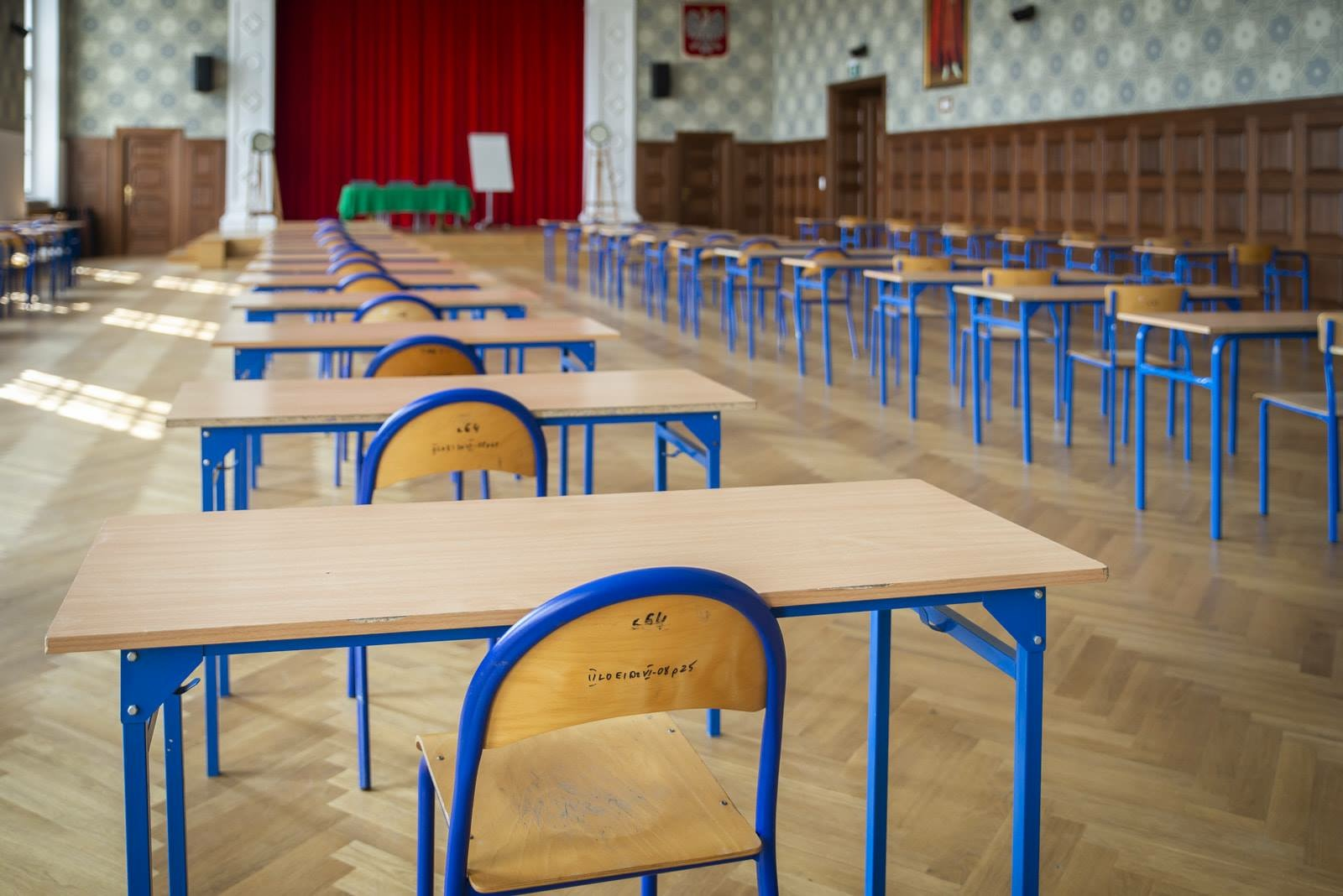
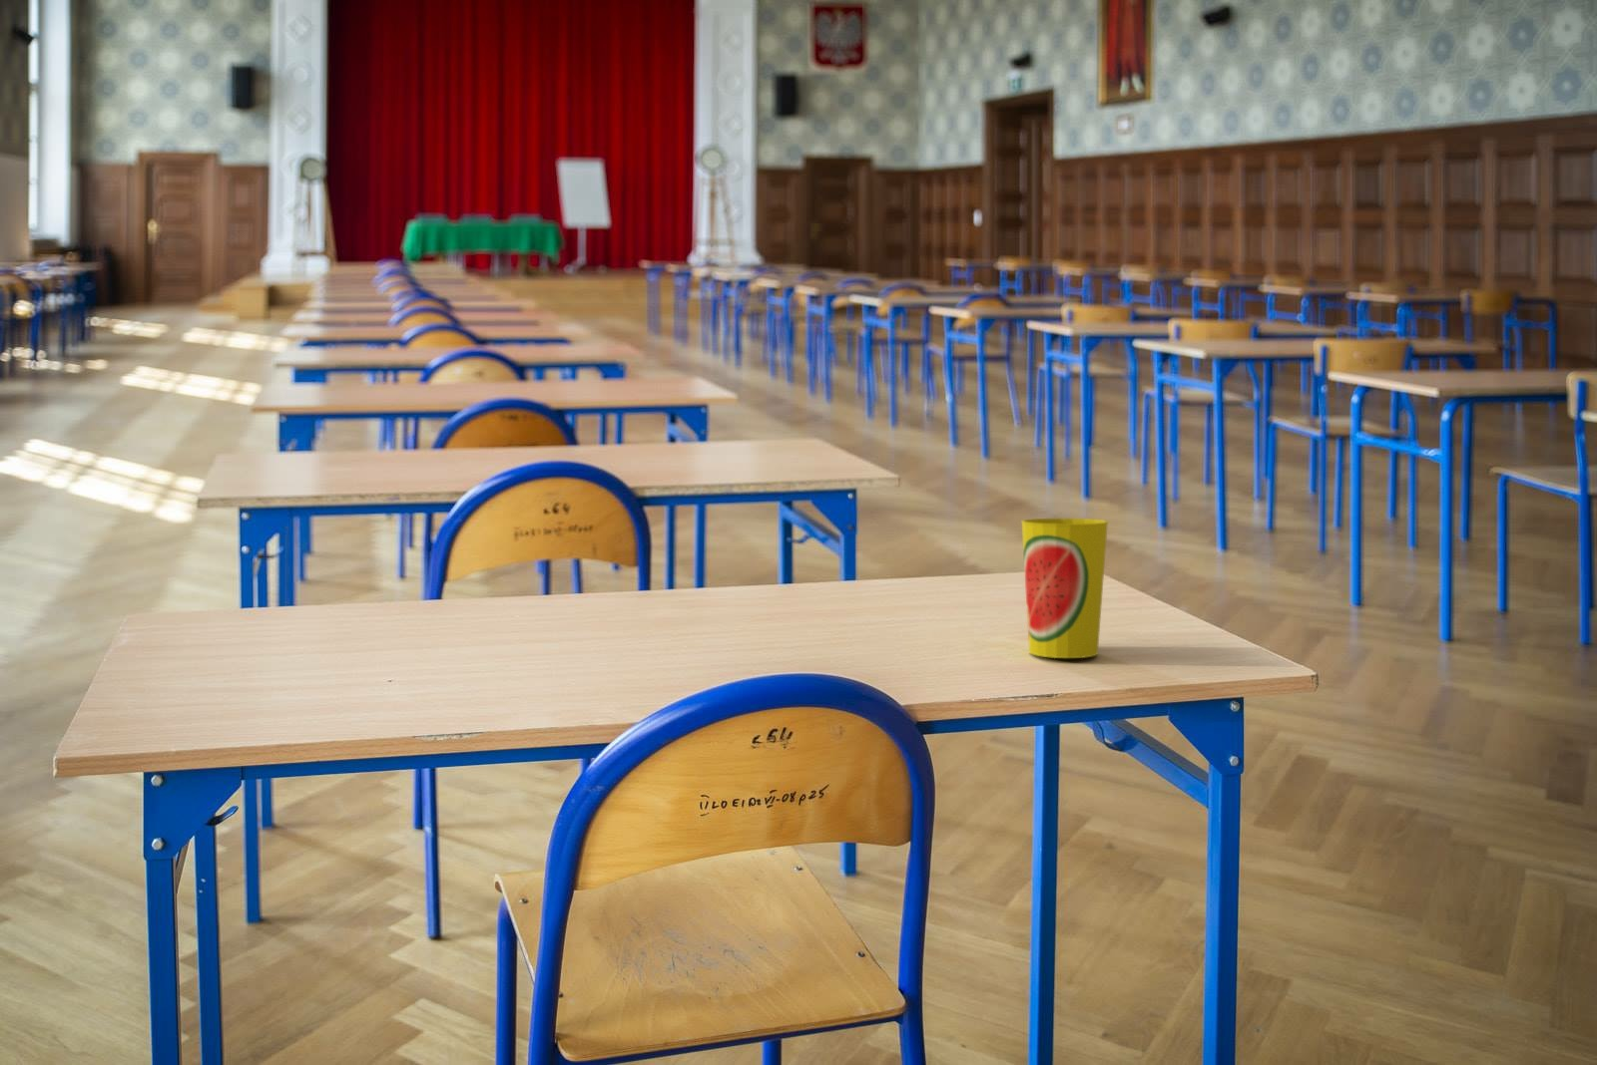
+ cup [1020,517,1109,660]
